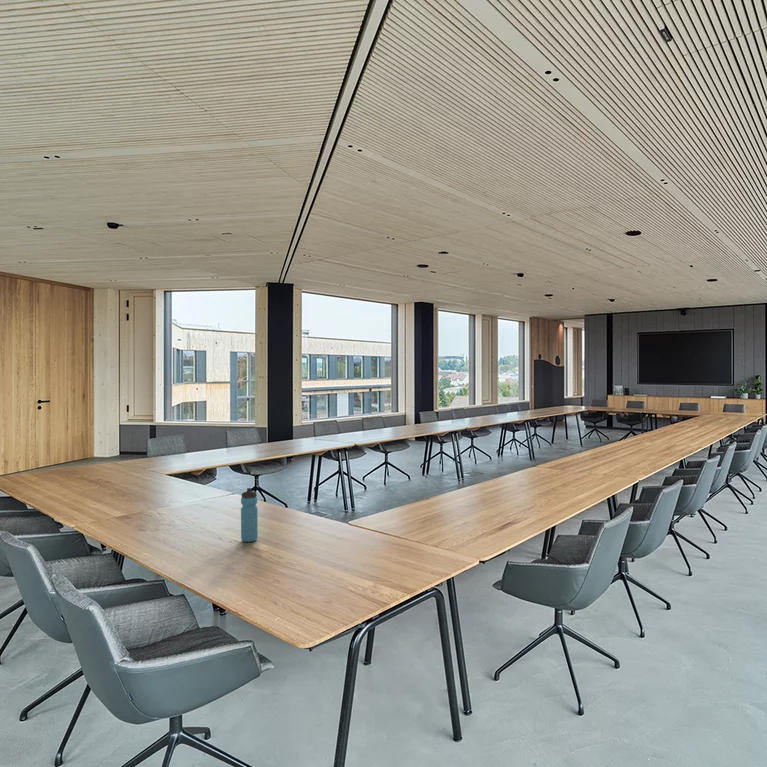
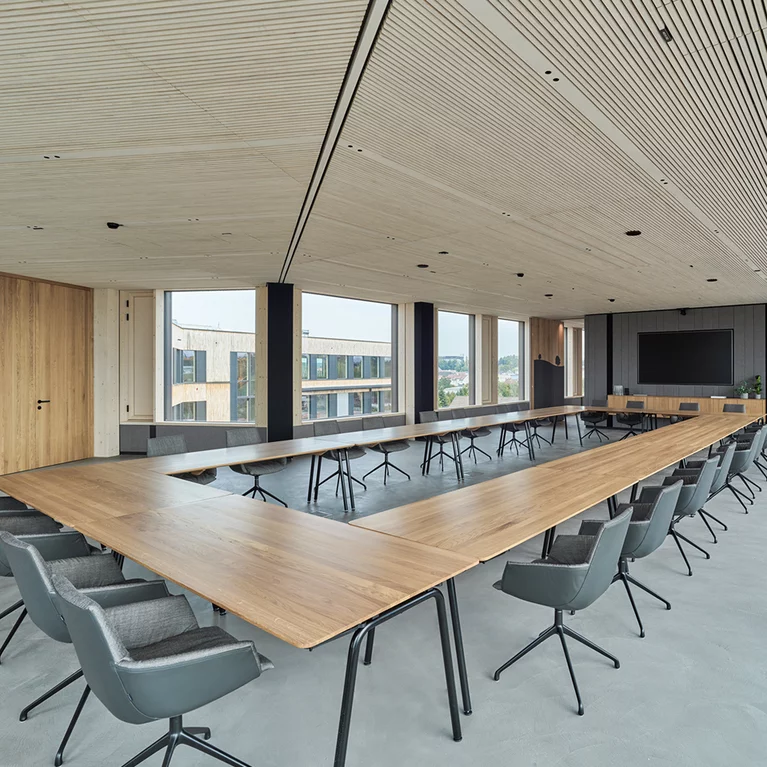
- water bottle [240,487,259,543]
